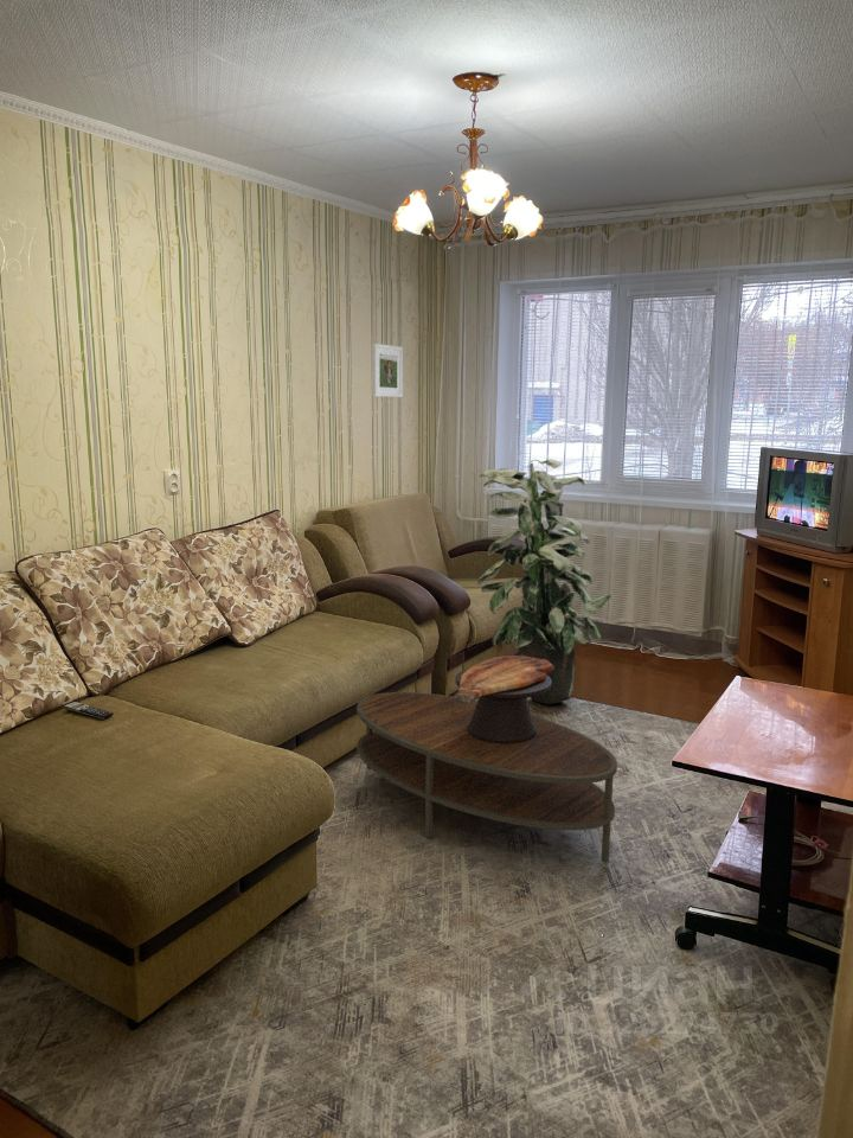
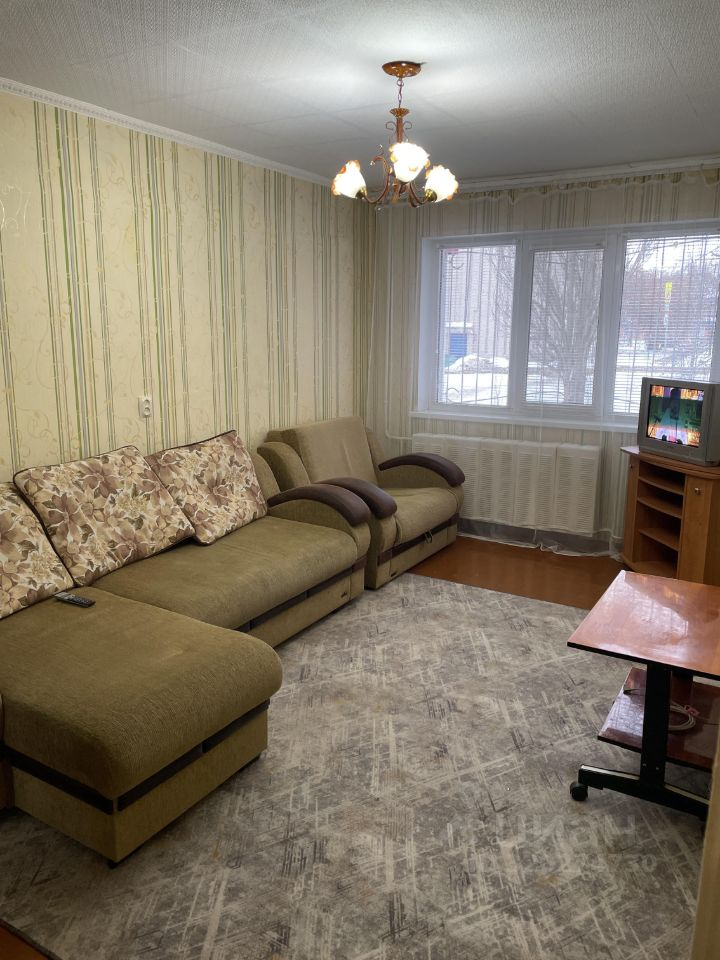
- indoor plant [476,458,613,705]
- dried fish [454,654,553,743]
- coffee table [355,691,618,864]
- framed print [371,343,404,398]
